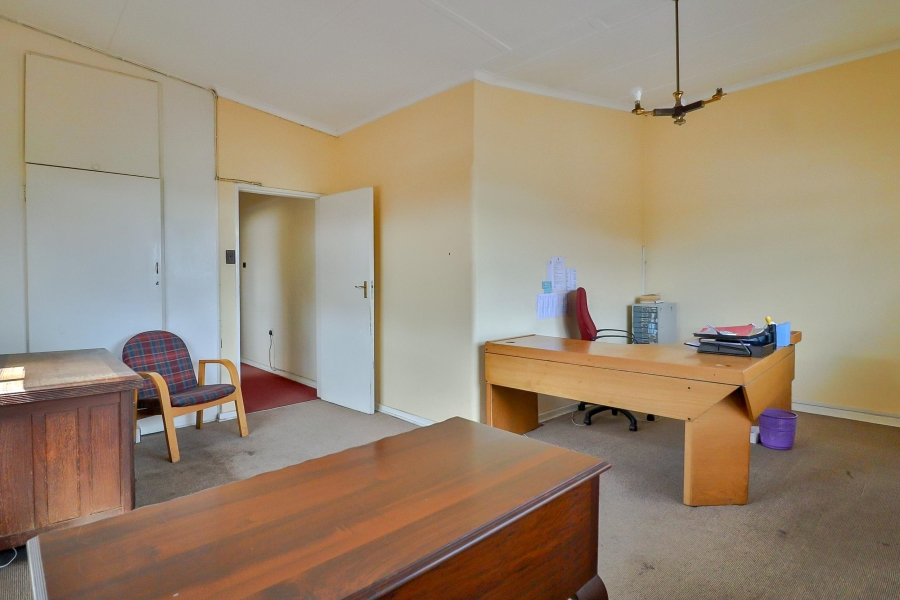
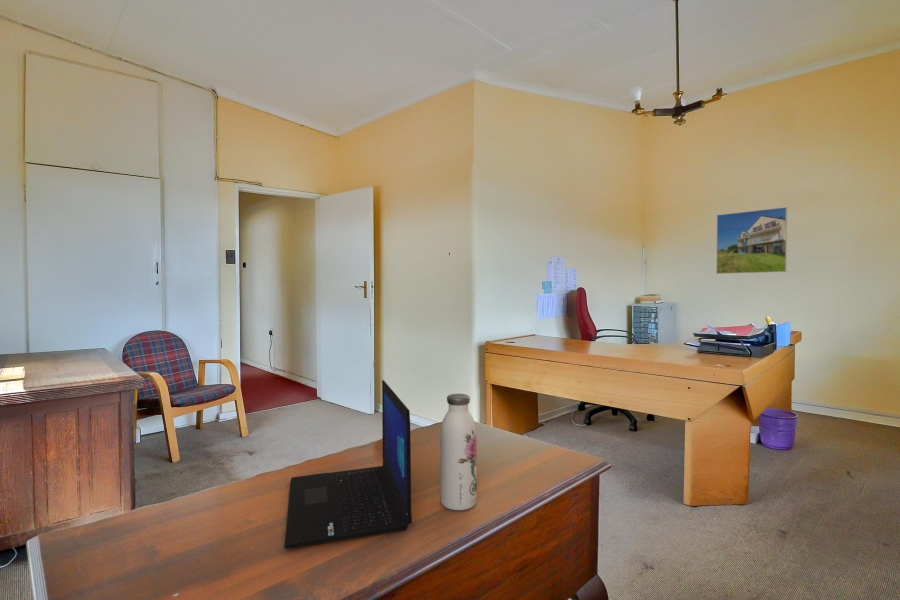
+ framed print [715,206,788,275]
+ water bottle [439,393,478,511]
+ laptop [283,379,413,549]
